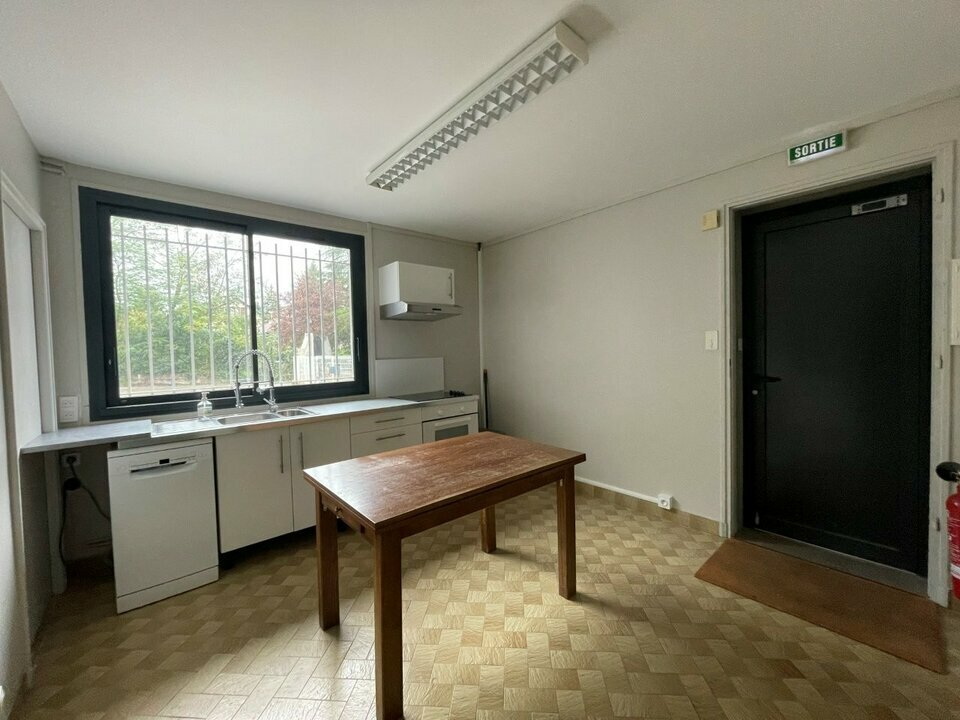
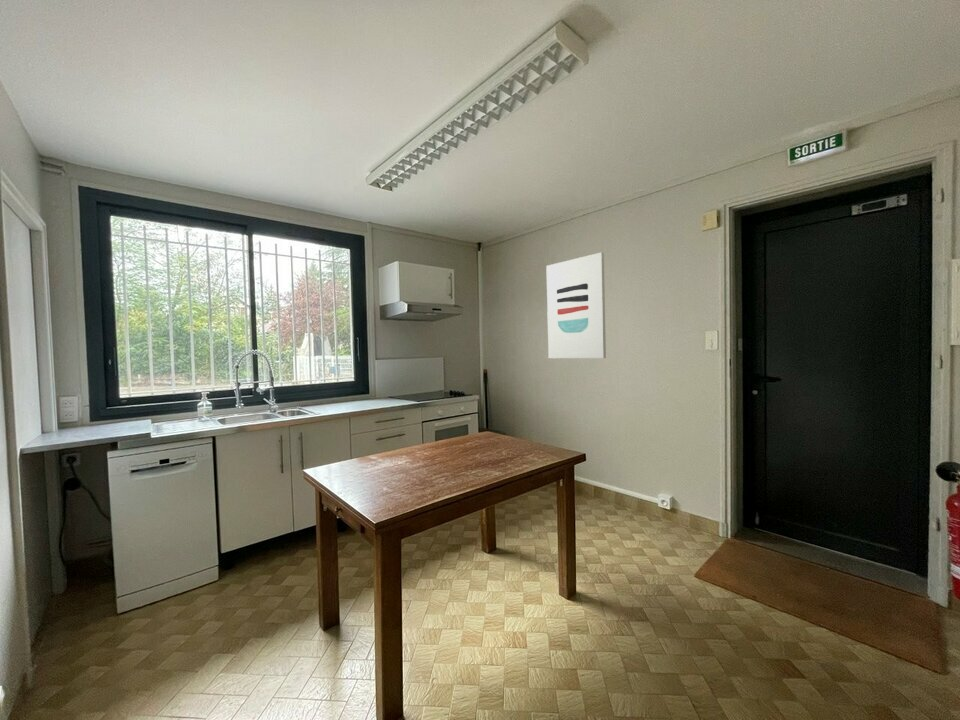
+ wall art [545,251,607,359]
